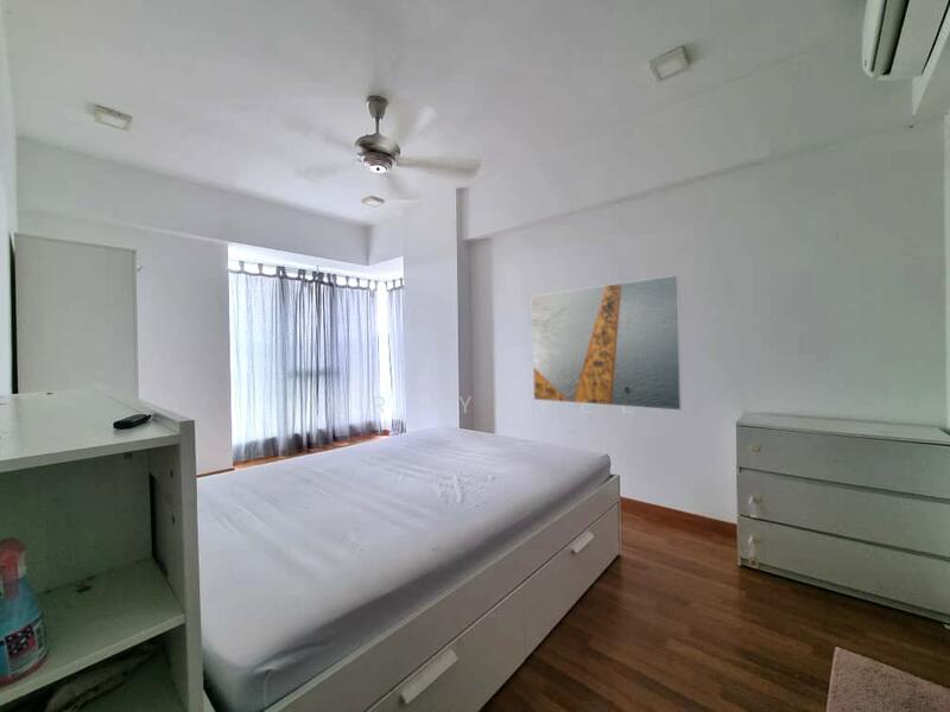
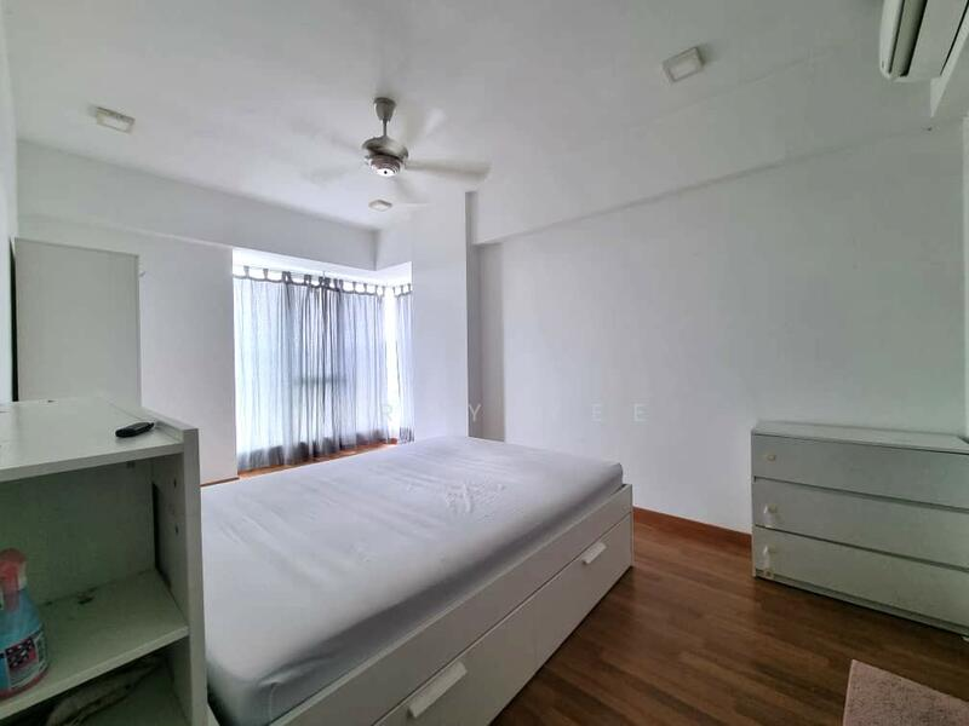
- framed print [531,274,683,412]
